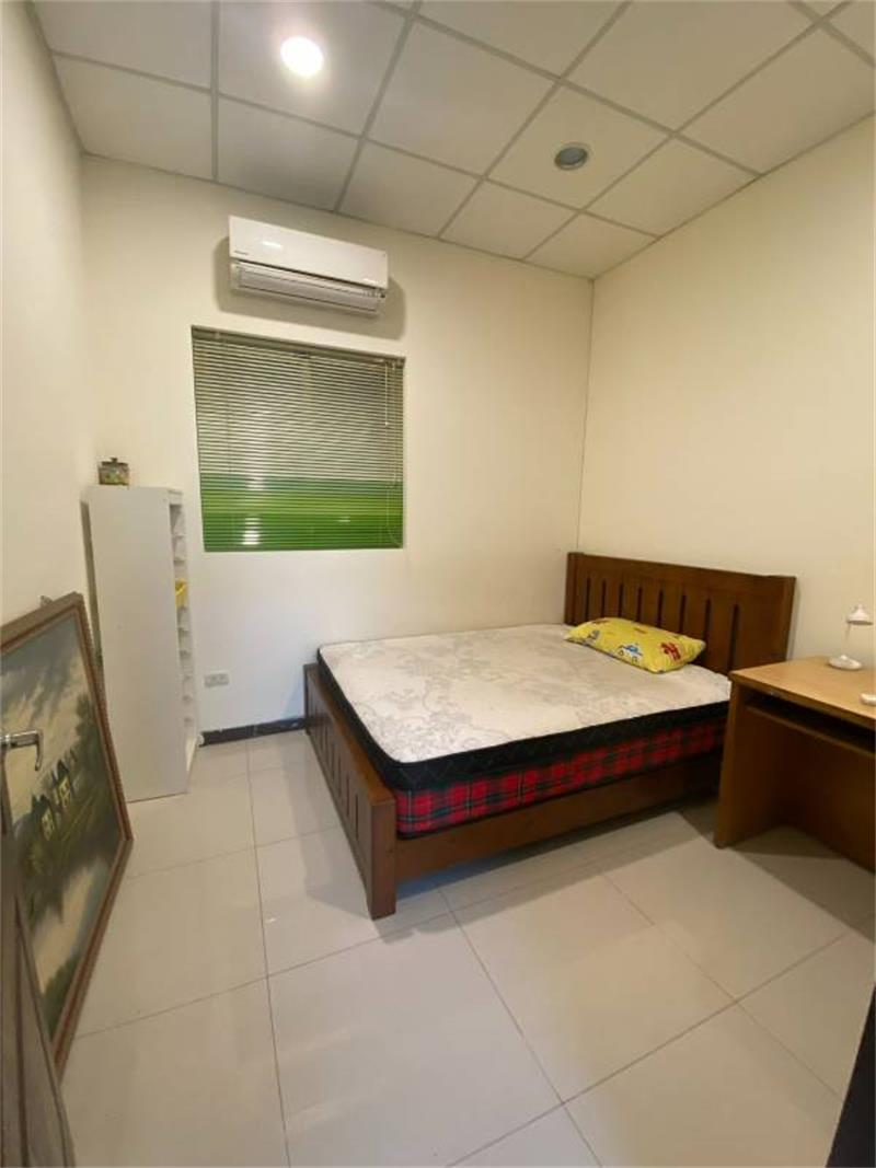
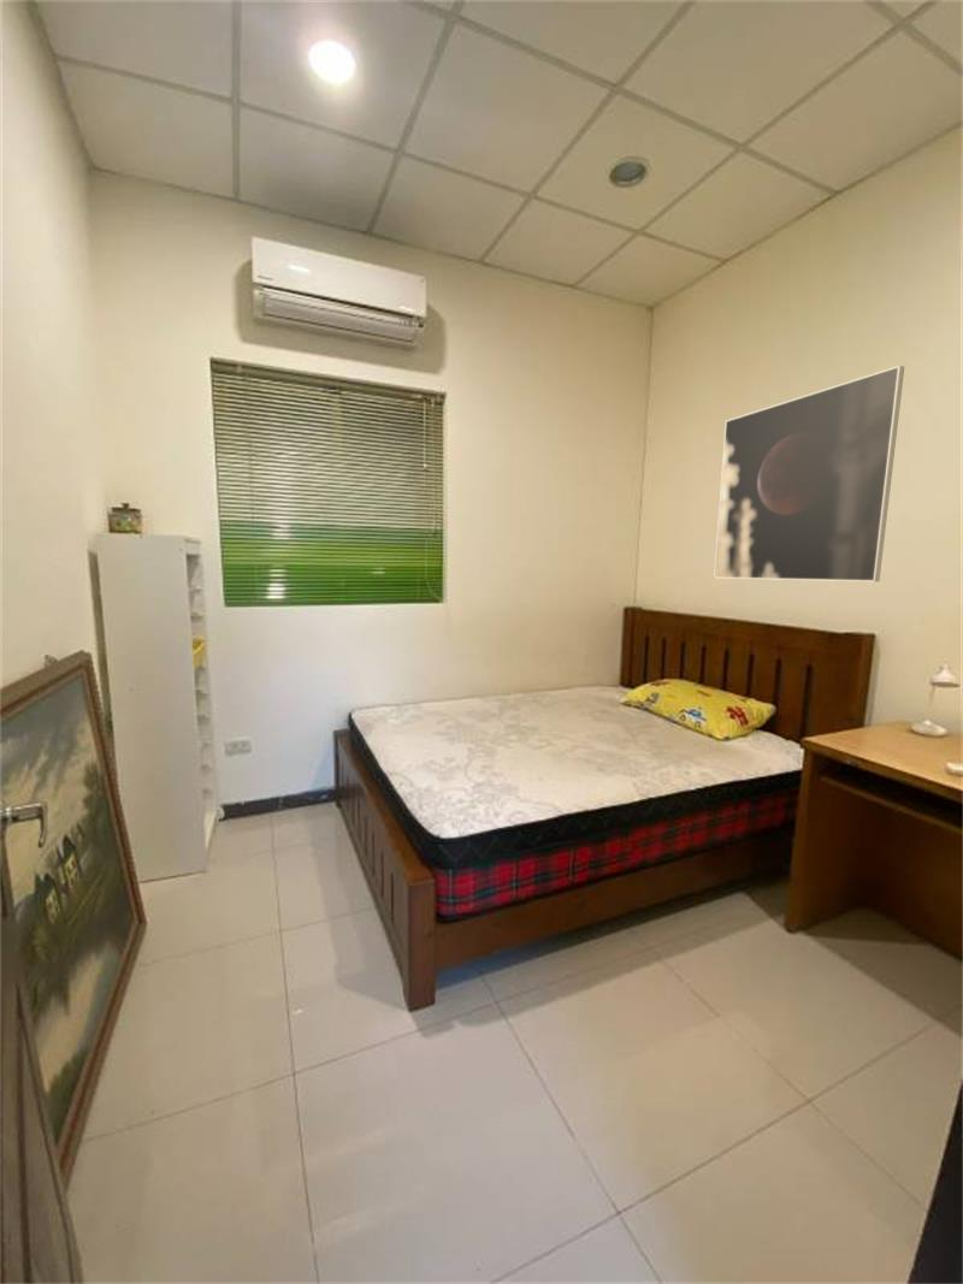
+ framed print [713,365,905,582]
